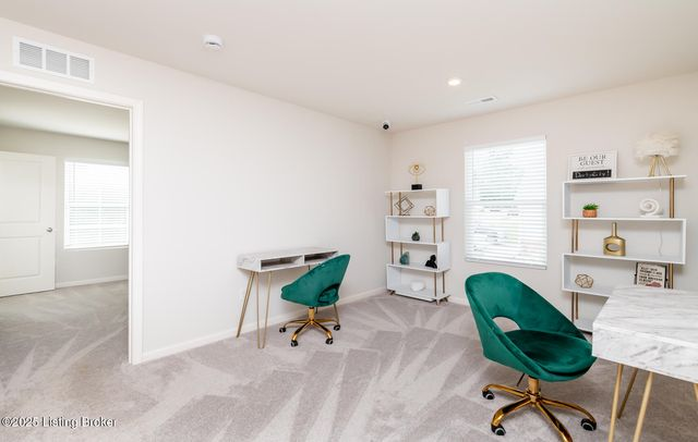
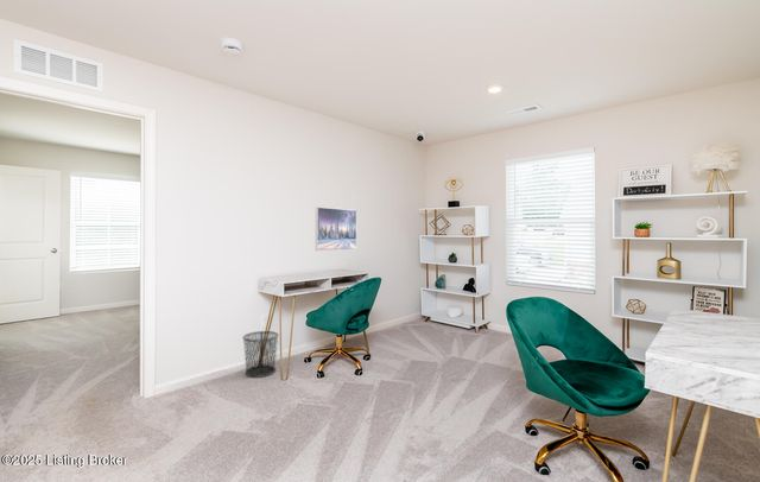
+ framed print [315,205,357,252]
+ waste bin [241,330,280,379]
